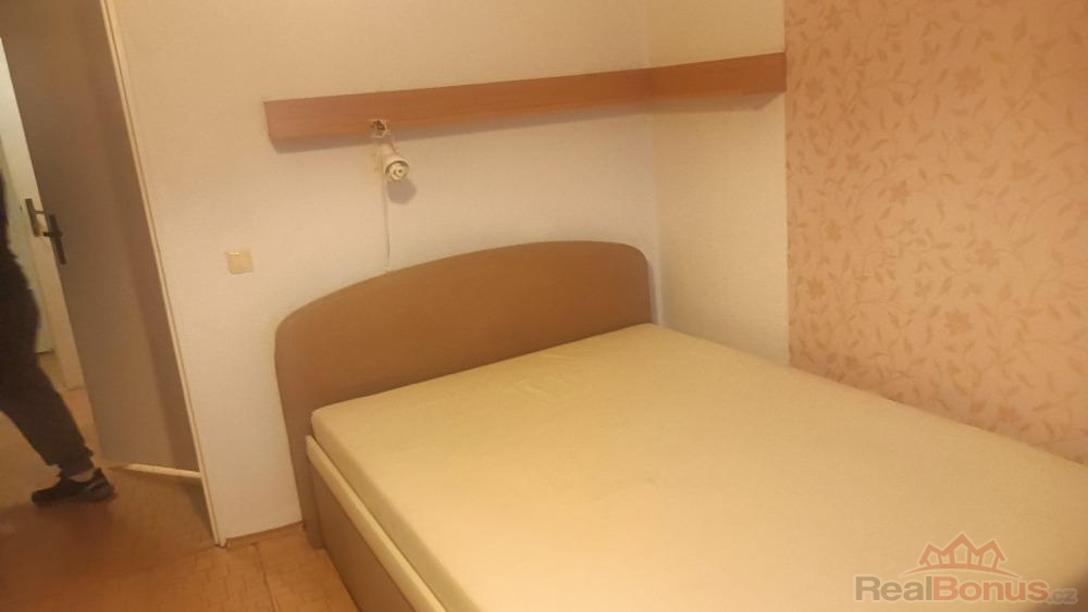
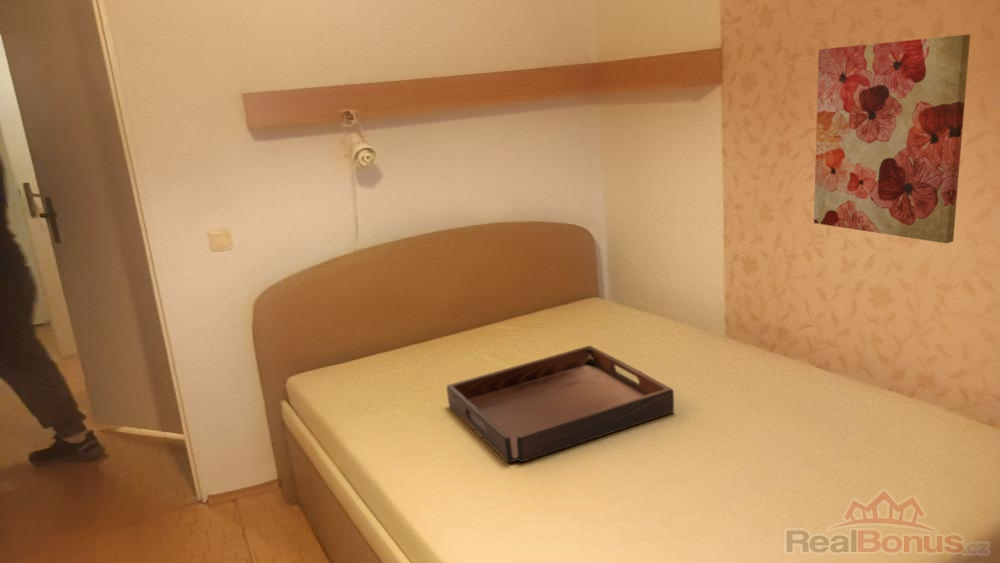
+ serving tray [446,345,675,464]
+ wall art [813,33,971,244]
